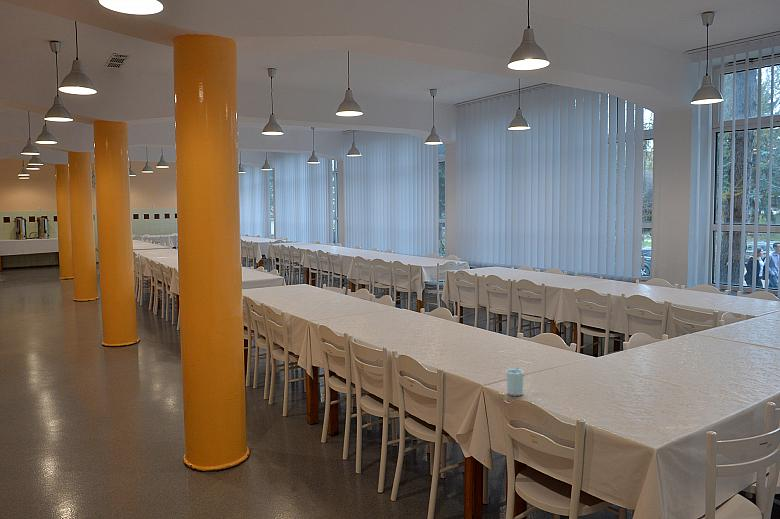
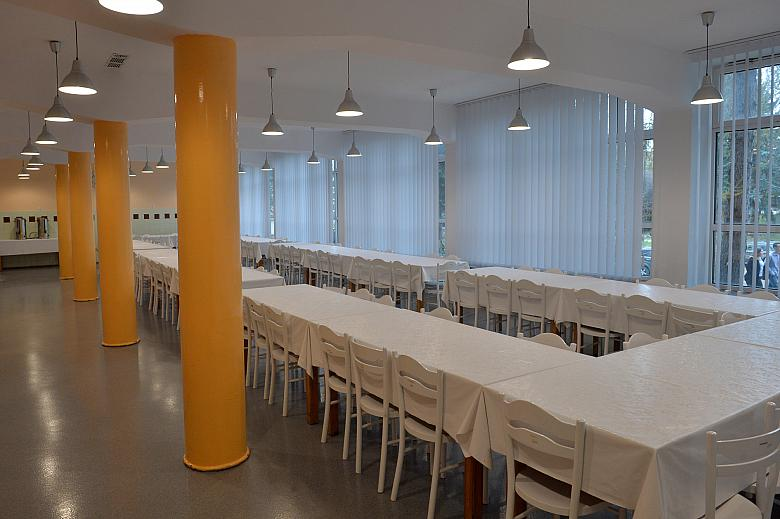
- cup [505,367,525,397]
